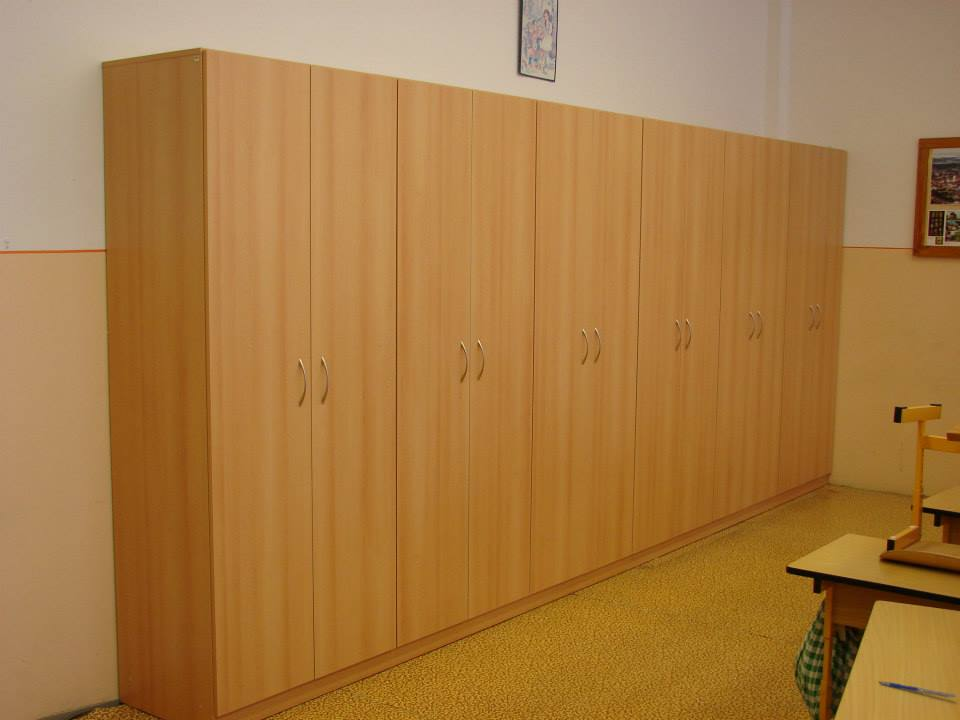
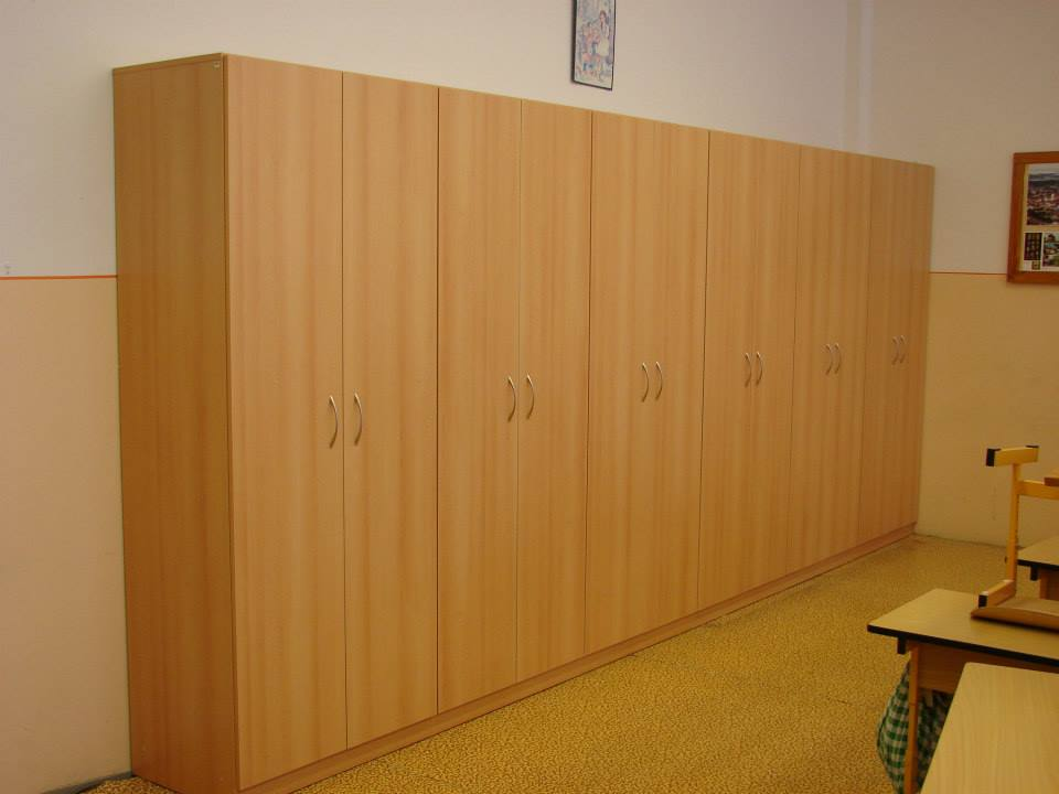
- pen [880,680,957,699]
